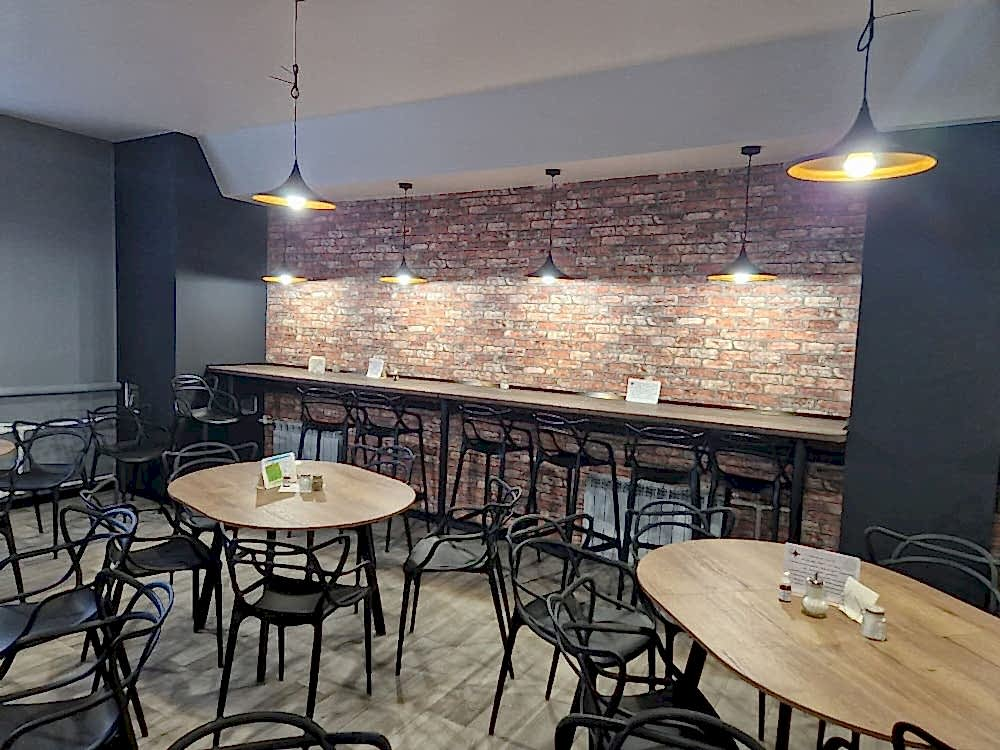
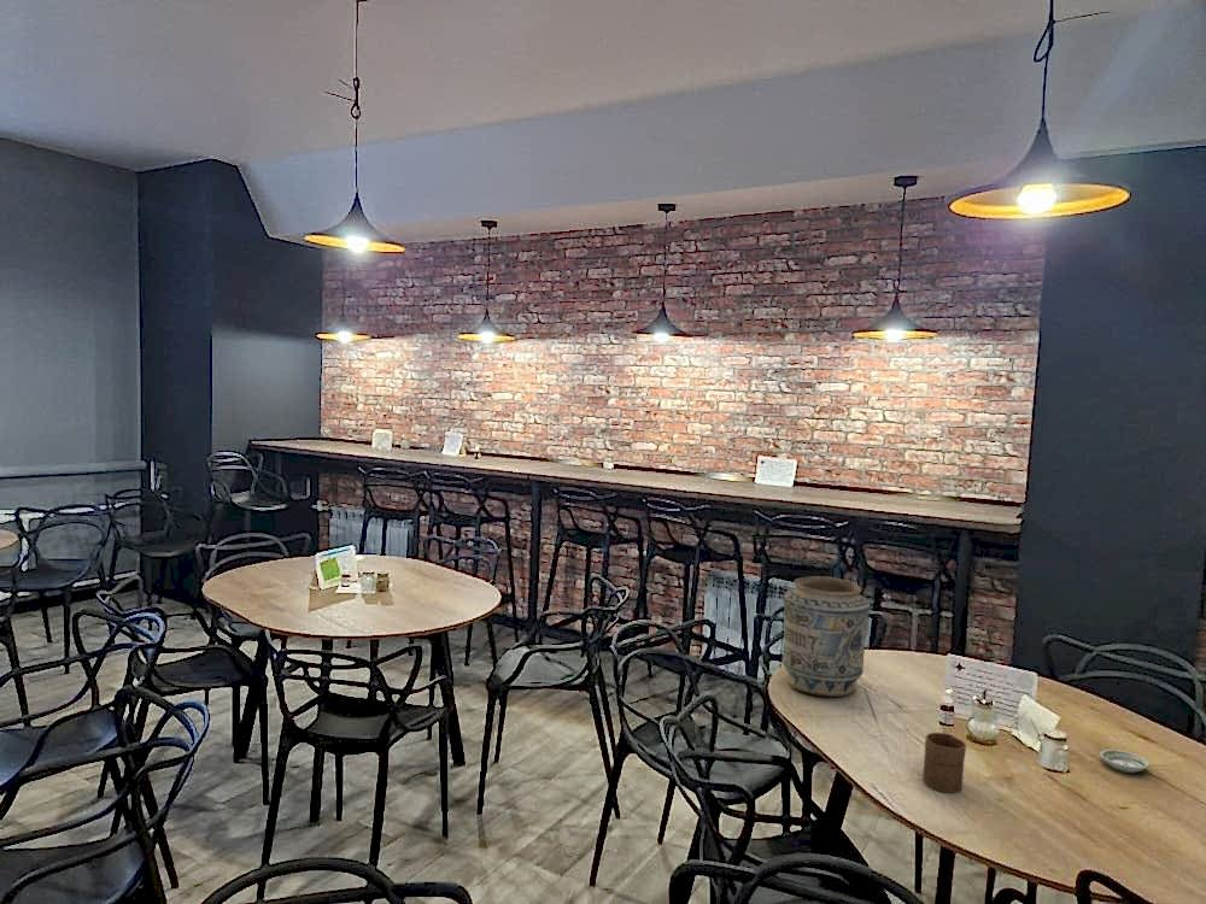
+ vase [781,575,871,698]
+ cup [921,732,967,794]
+ saucer [1099,749,1151,774]
